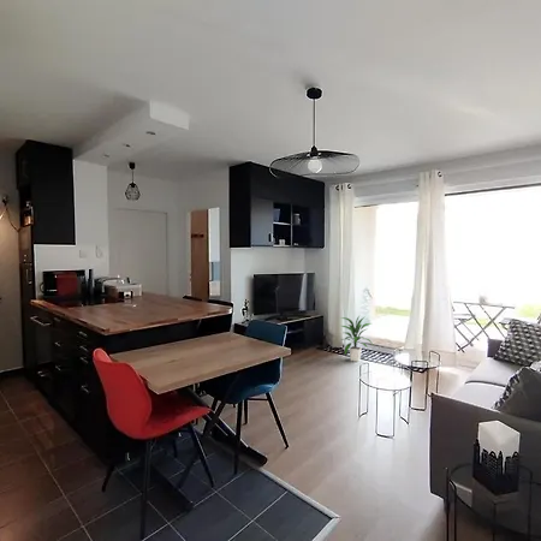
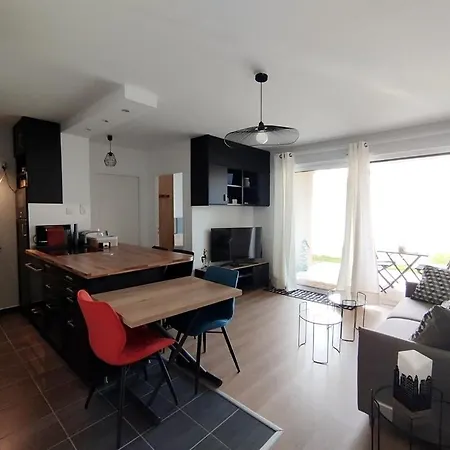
- indoor plant [340,315,374,363]
